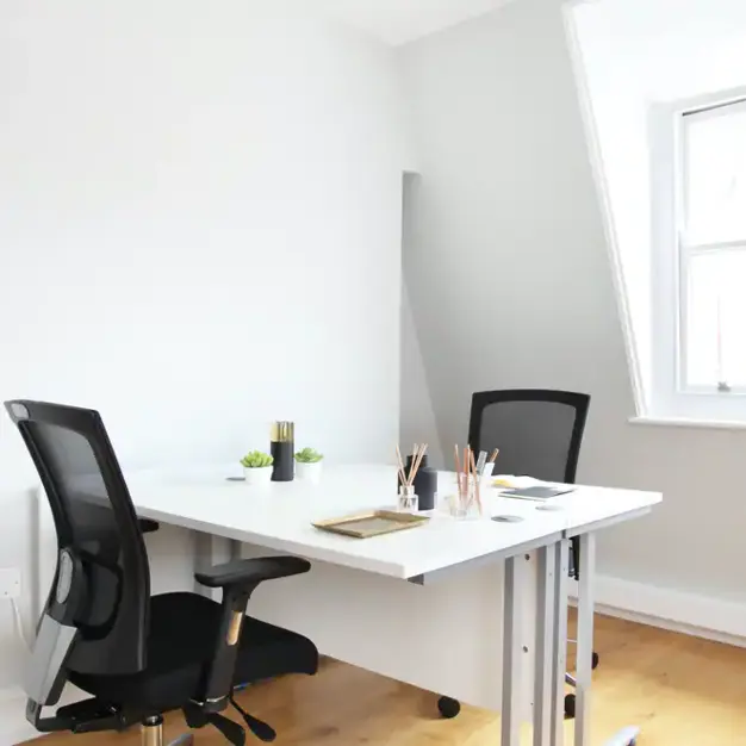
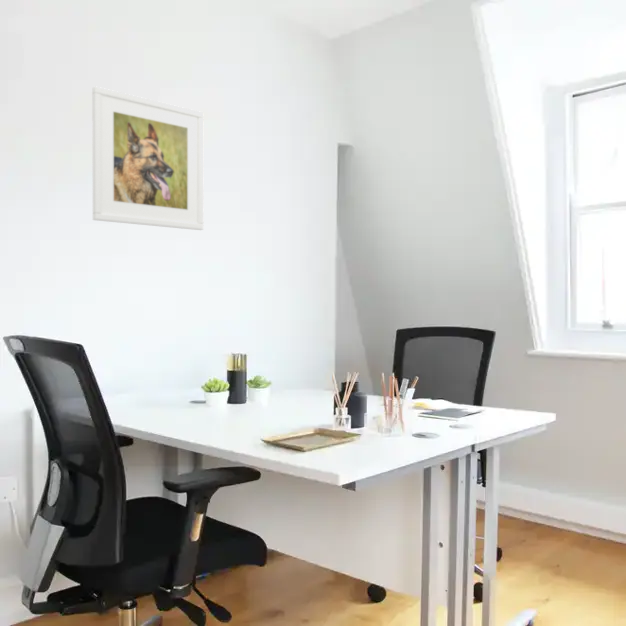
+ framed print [91,85,204,231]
